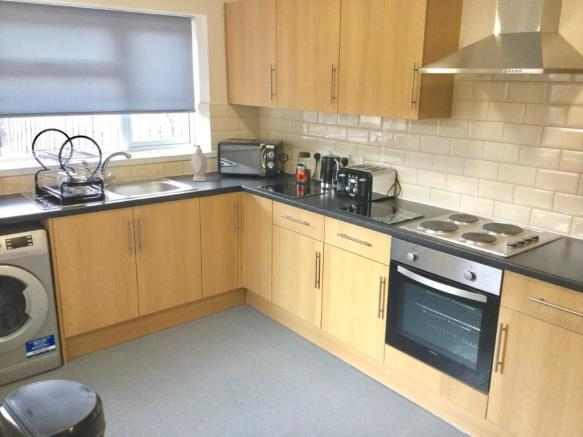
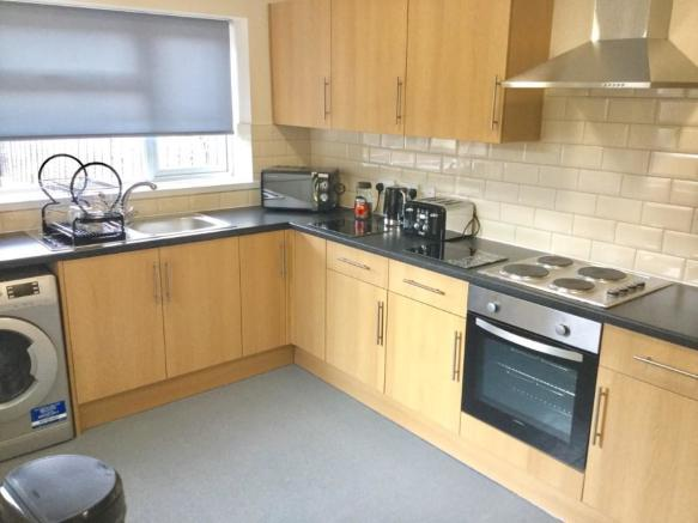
- soap bottle [190,144,208,182]
